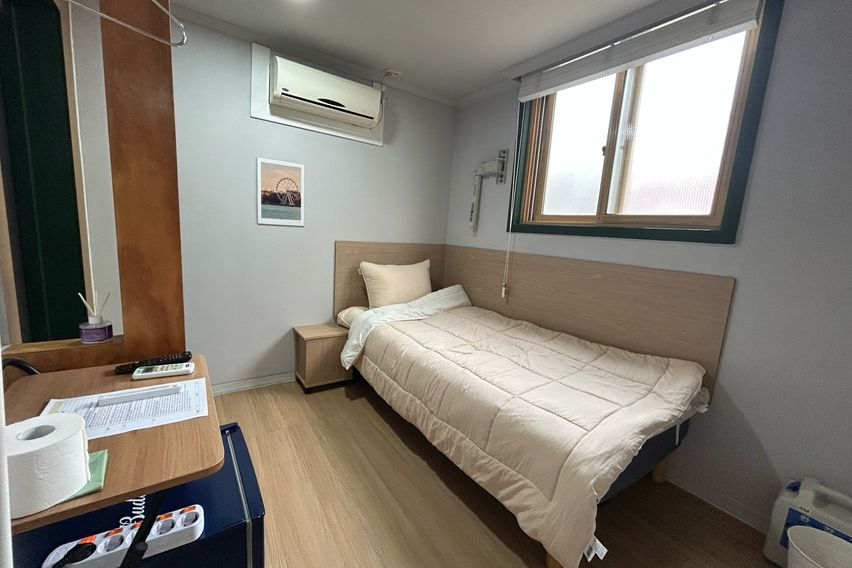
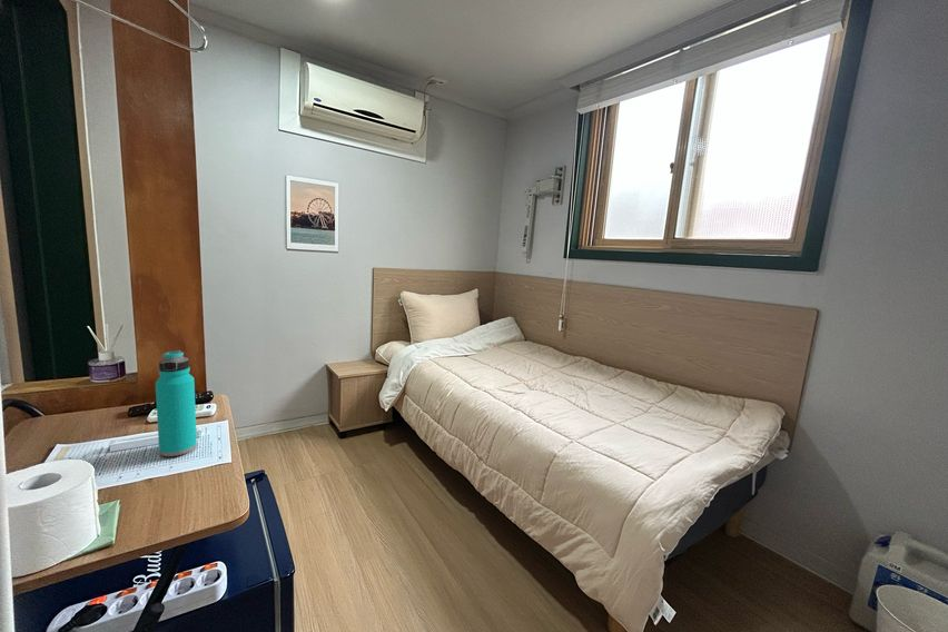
+ water bottle [155,349,198,457]
